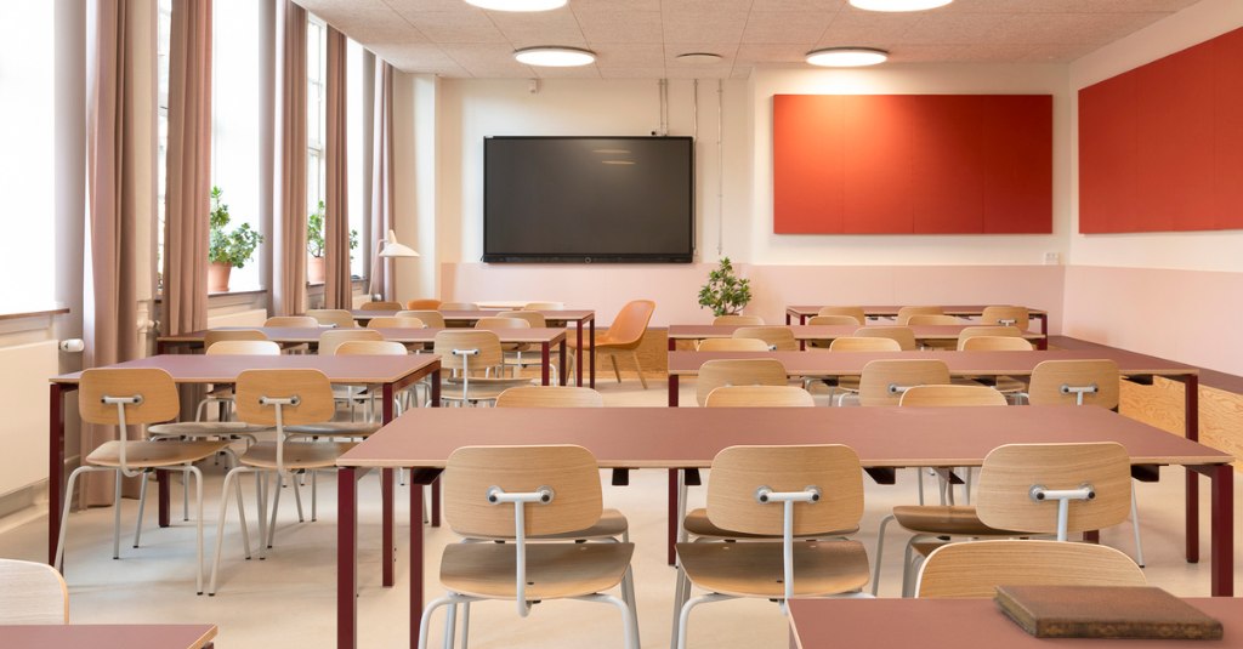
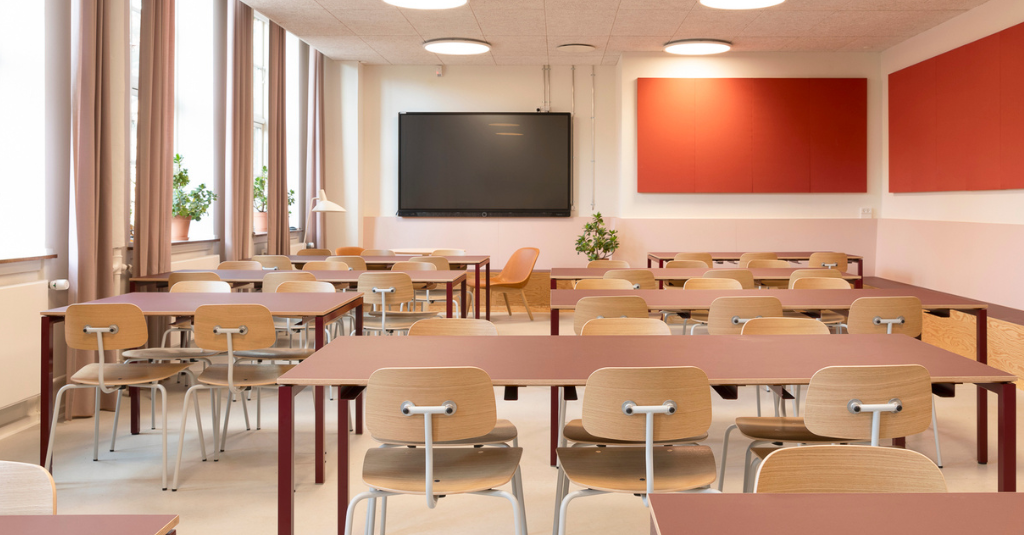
- notebook [992,583,1225,642]
